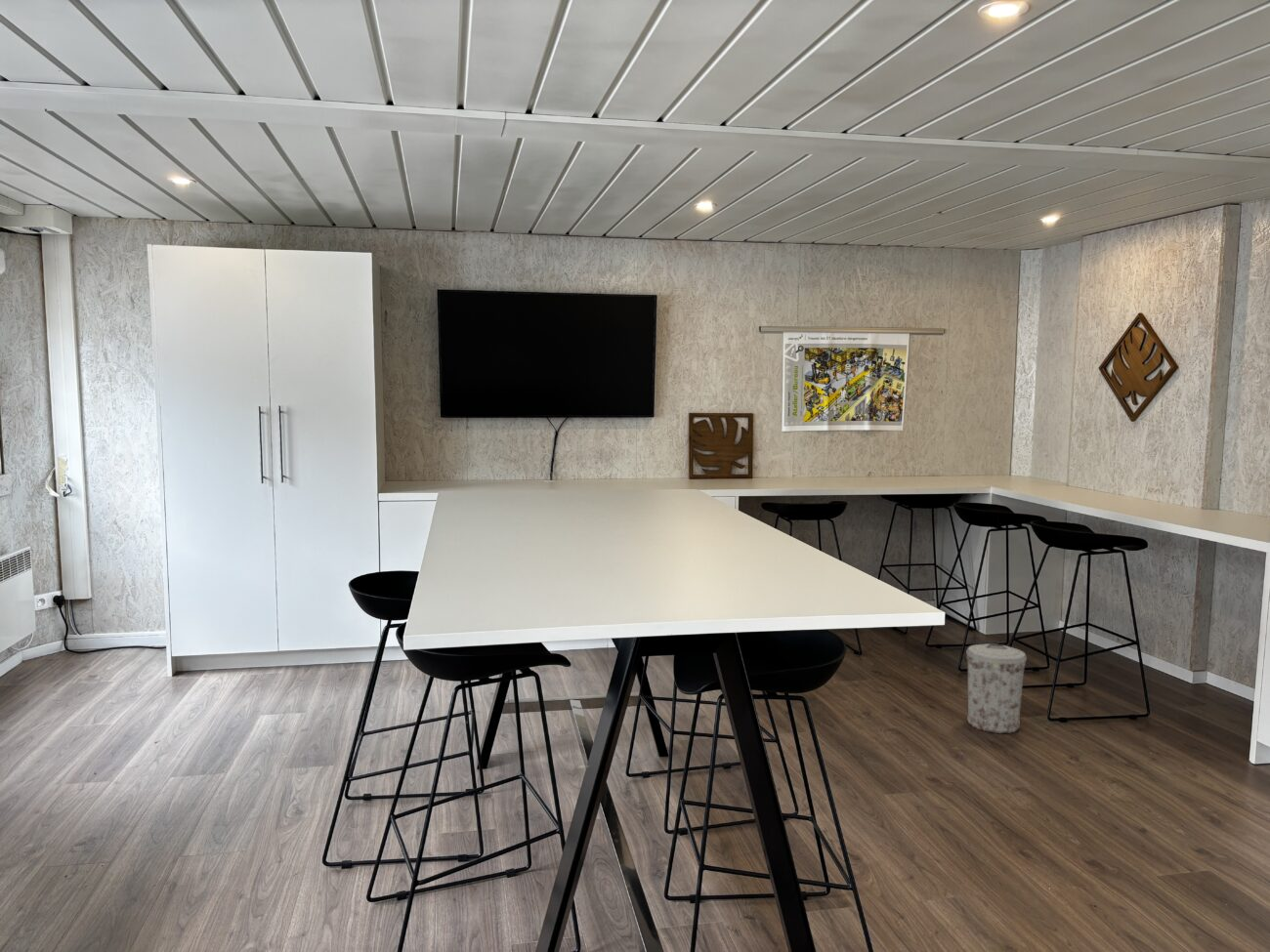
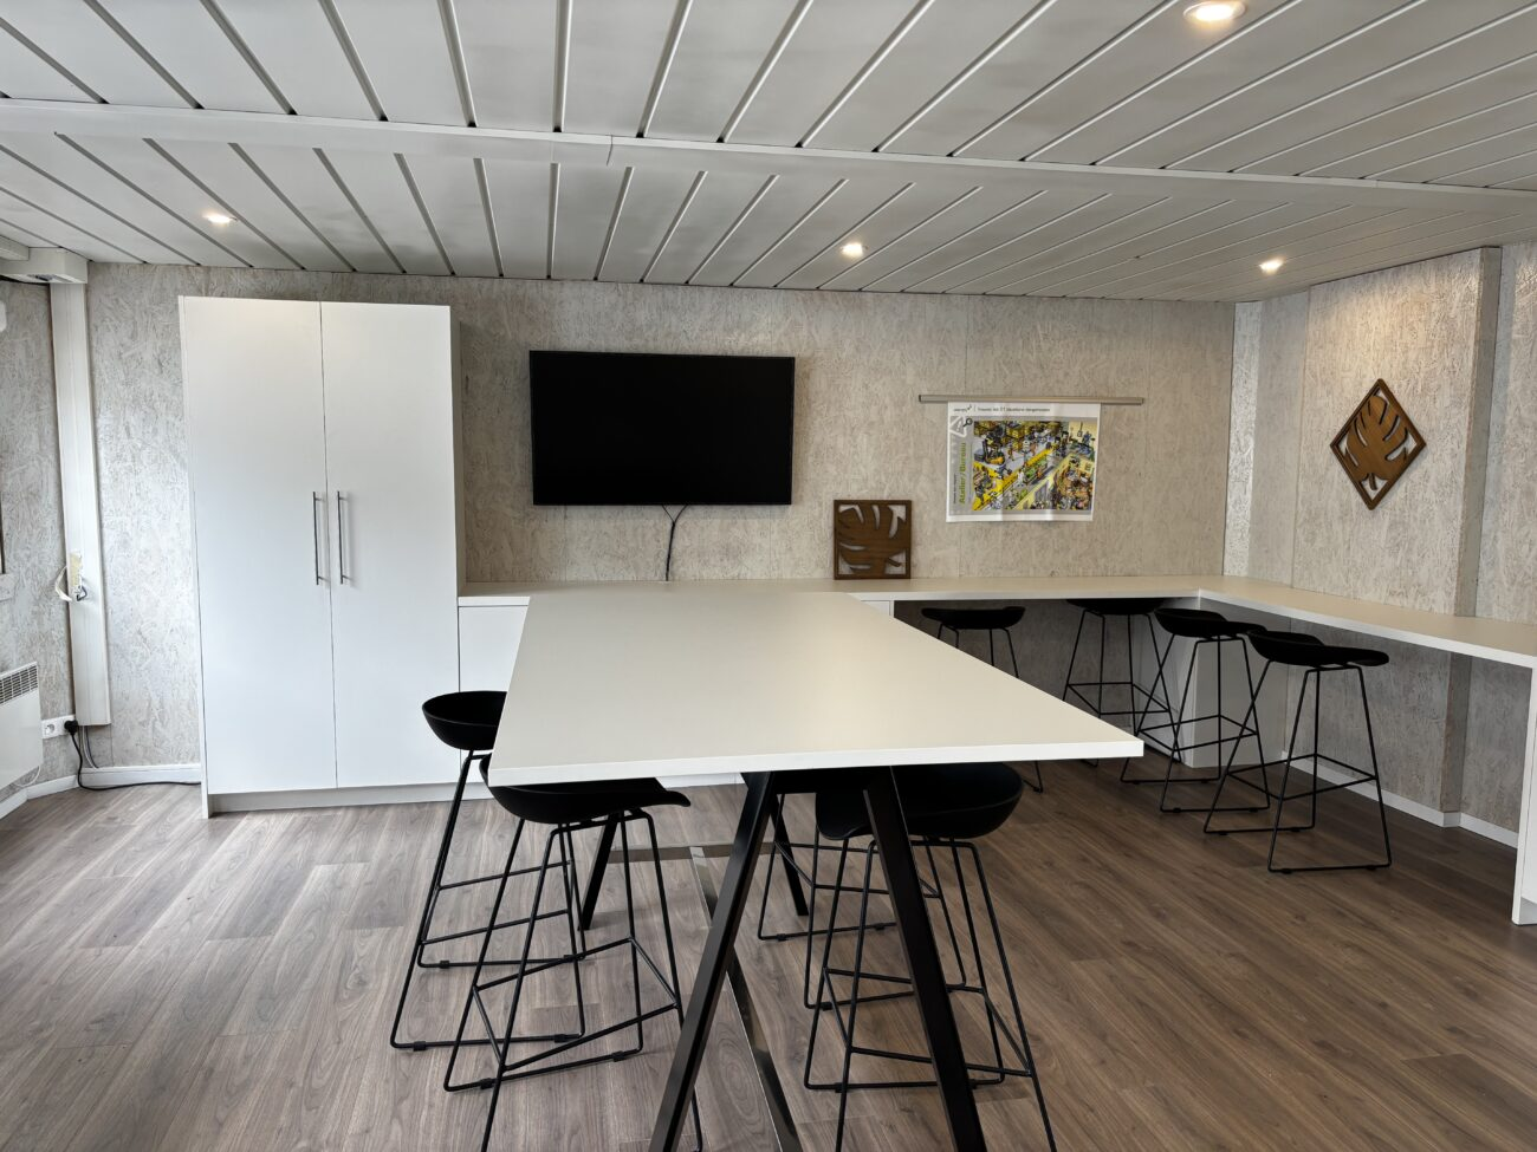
- trash can [965,642,1028,734]
